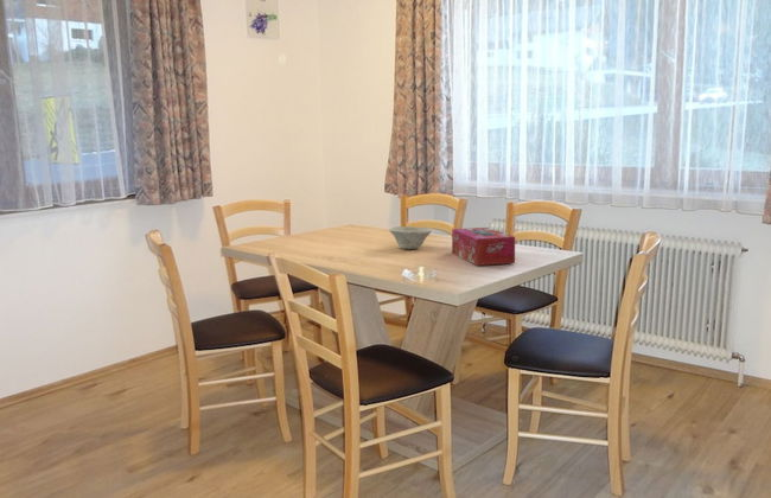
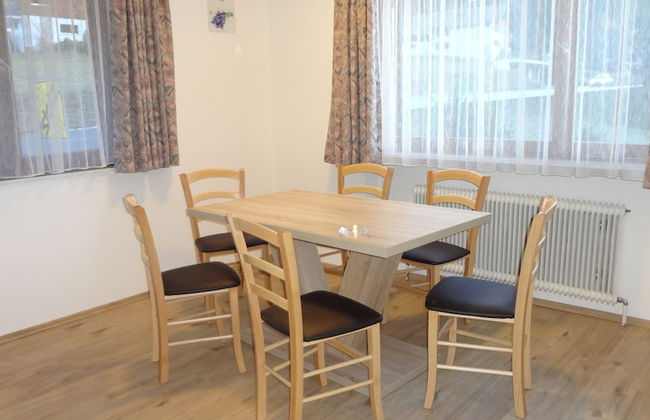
- tissue box [451,226,516,267]
- bowl [388,225,433,250]
